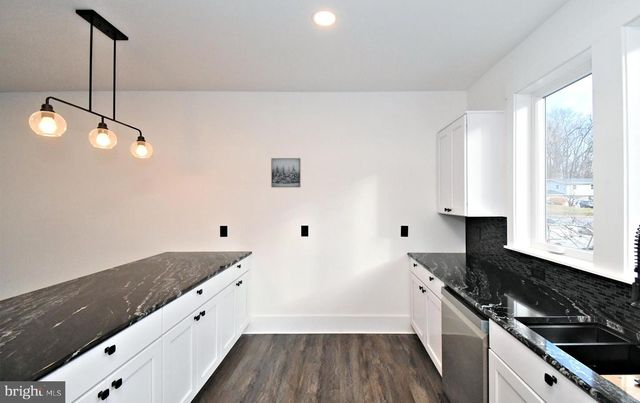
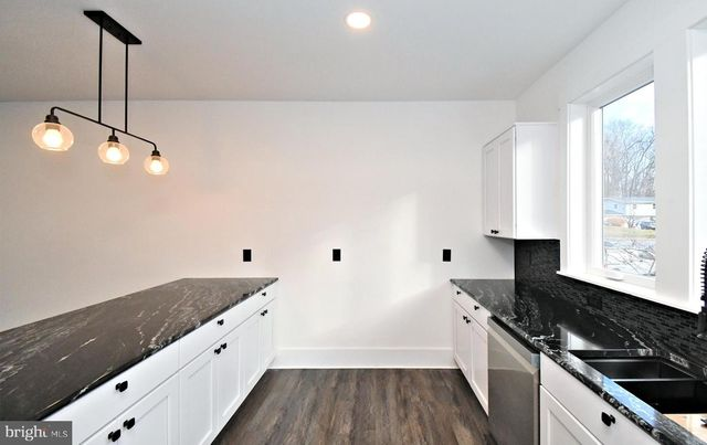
- wall art [270,157,302,188]
